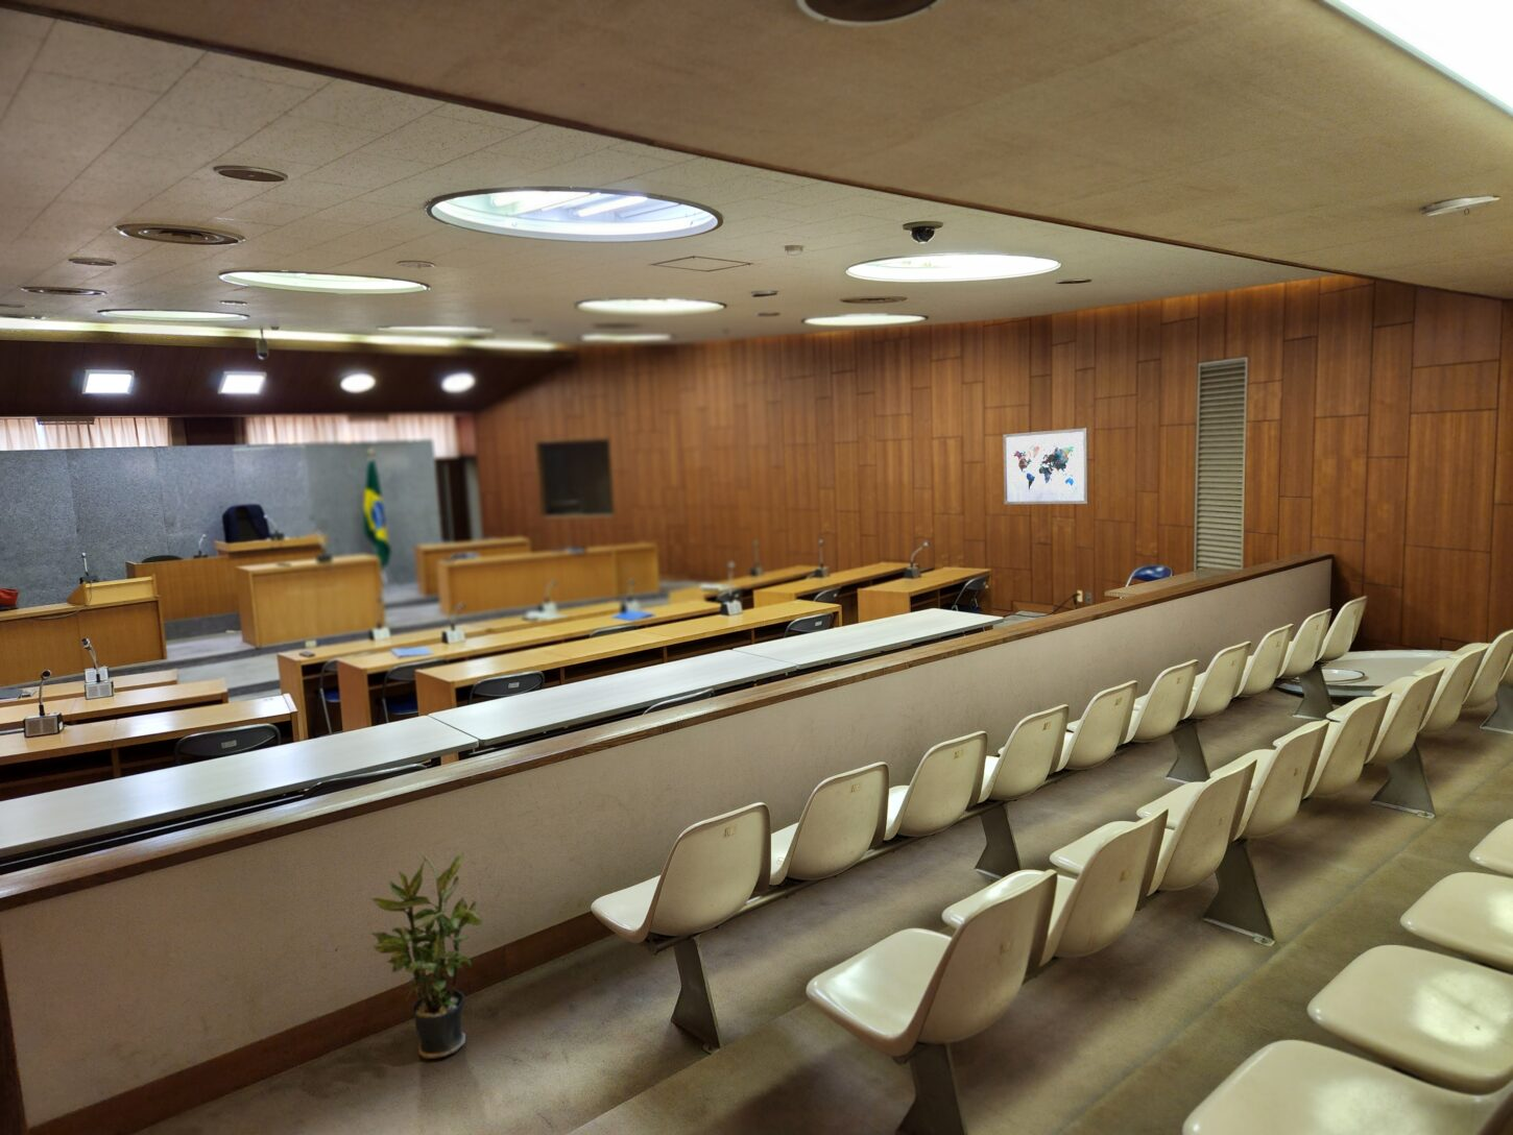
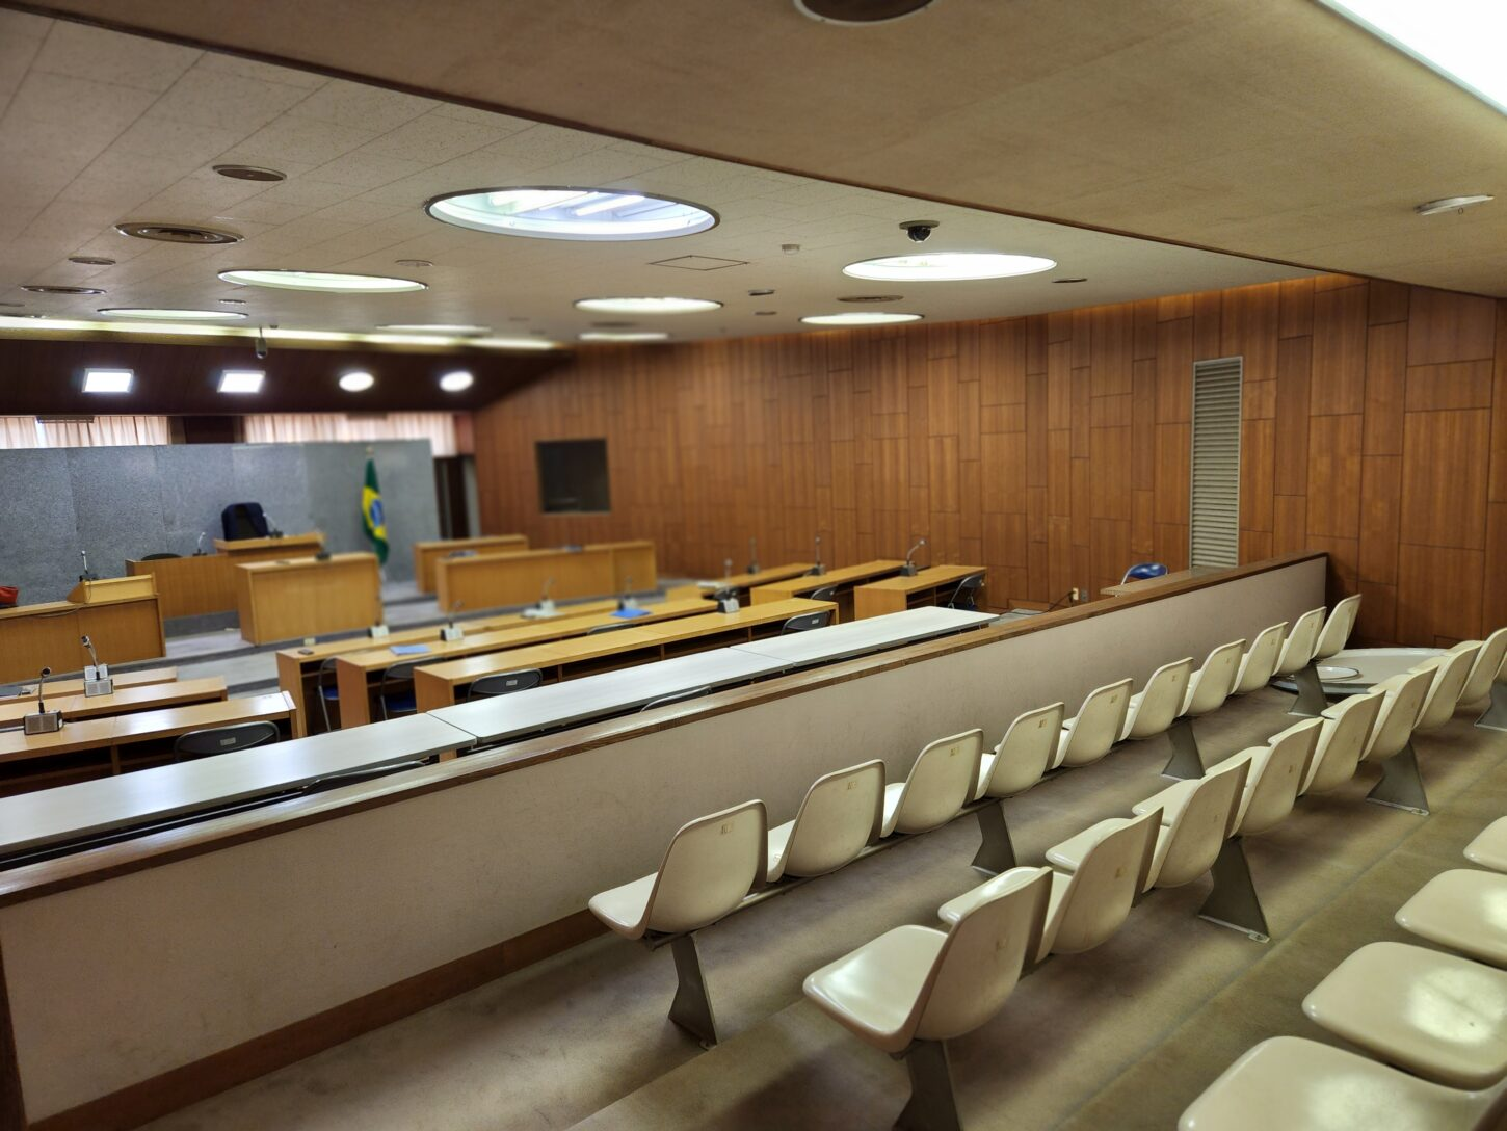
- potted plant [370,851,483,1060]
- wall art [1002,427,1090,504]
